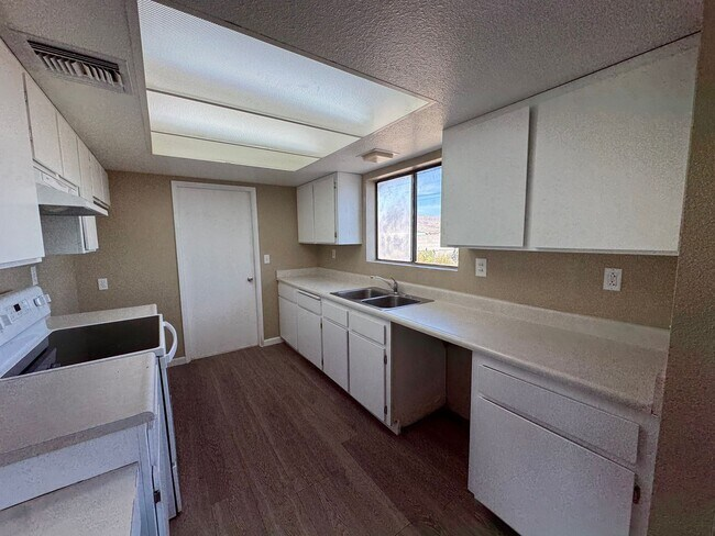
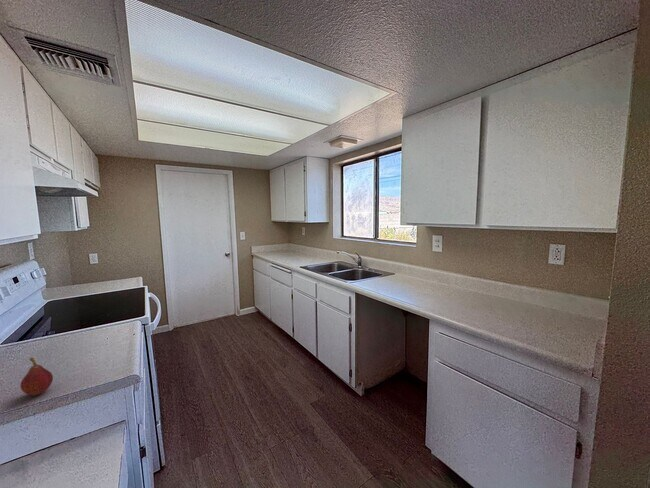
+ fruit [19,356,54,397]
